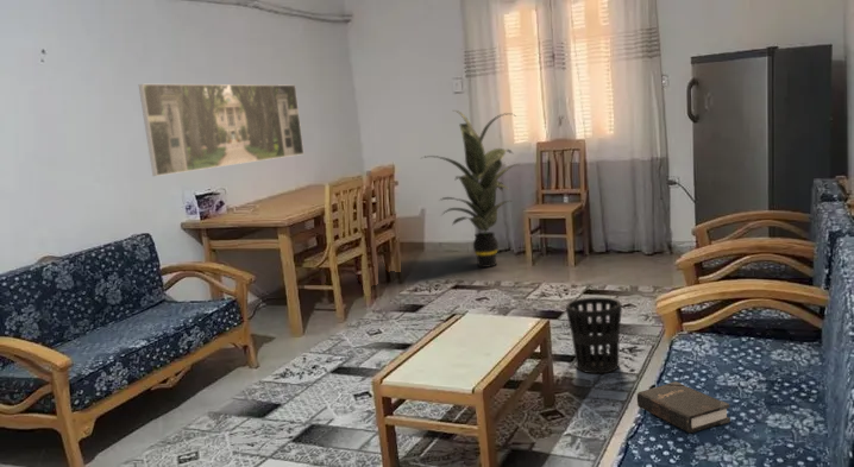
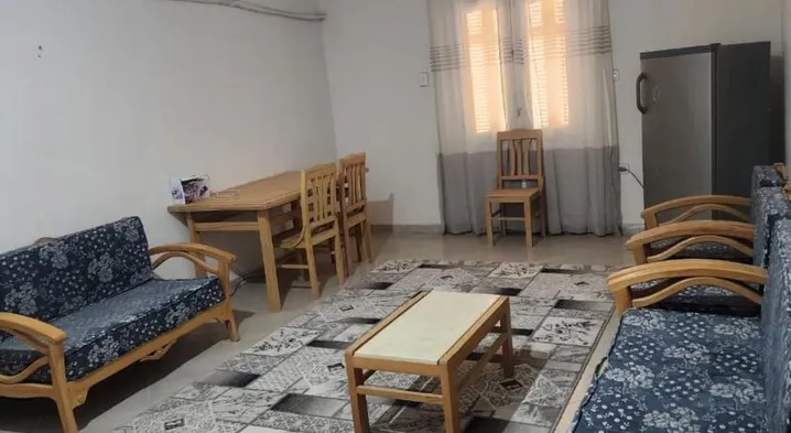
- indoor plant [421,109,520,269]
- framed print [138,83,304,177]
- hardback book [636,380,731,434]
- wastebasket [565,296,623,374]
